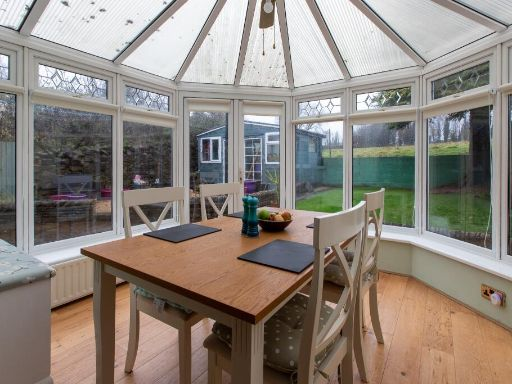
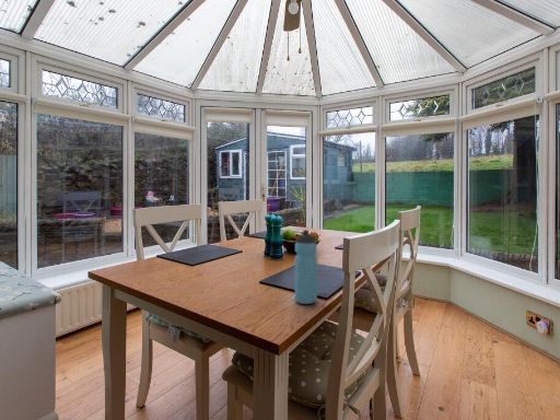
+ water bottle [294,230,318,305]
